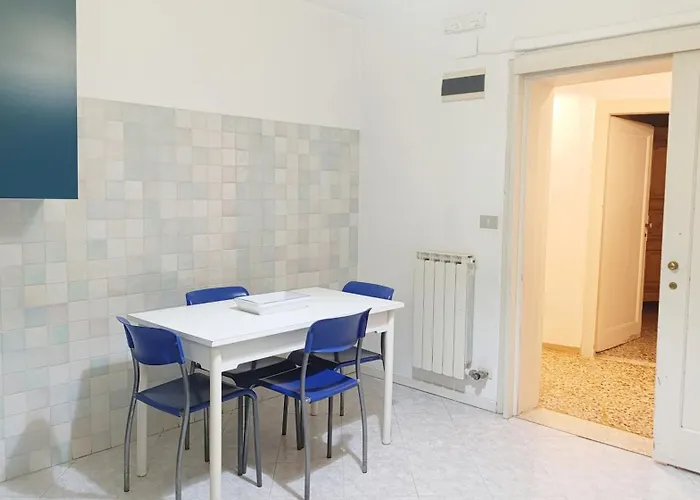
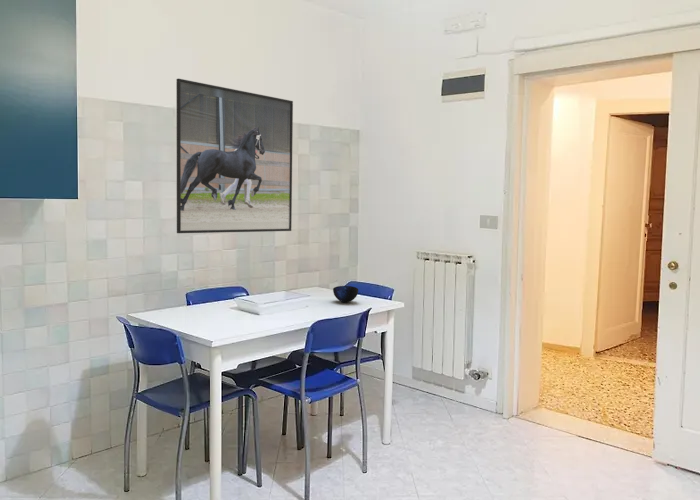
+ bowl [332,285,359,303]
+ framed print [175,78,294,234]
